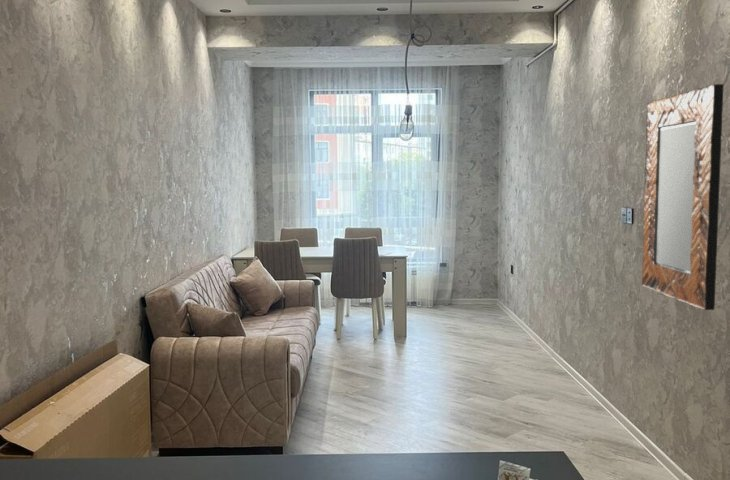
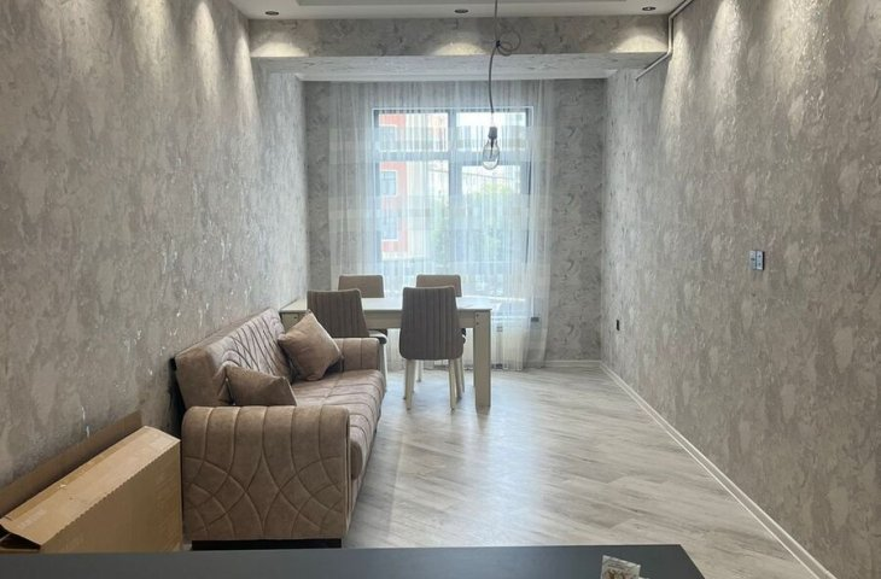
- home mirror [641,83,725,311]
